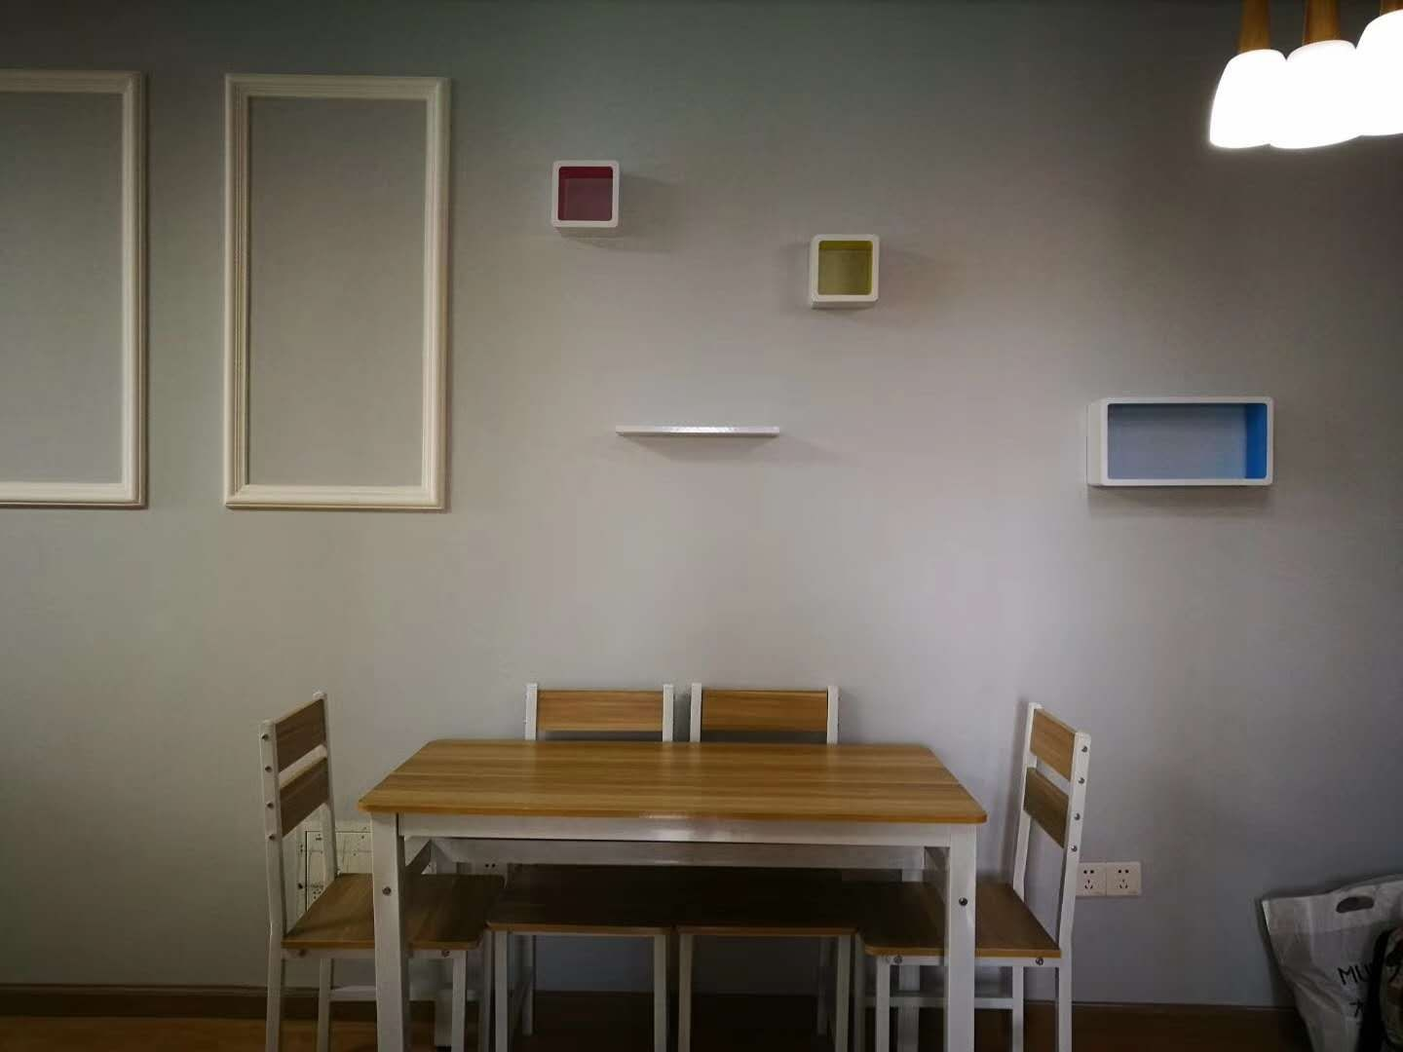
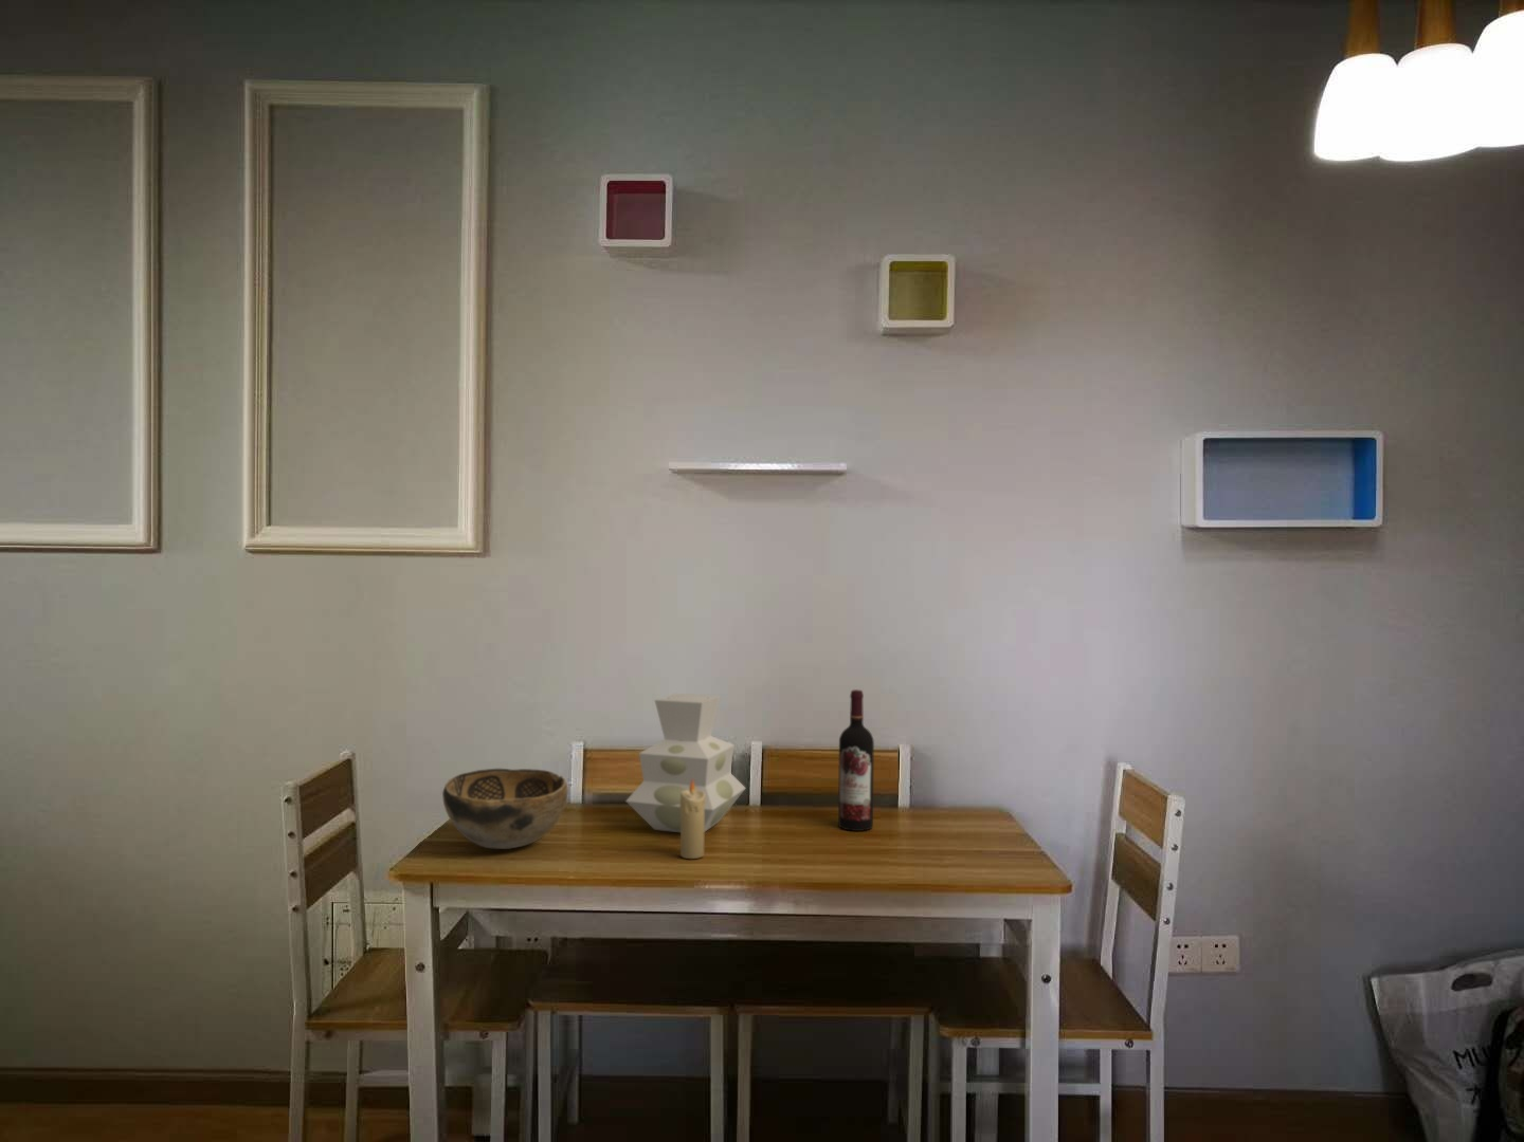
+ decorative bowl [442,768,569,851]
+ candle [679,780,706,860]
+ wine bottle [838,689,875,833]
+ vase [624,692,748,834]
